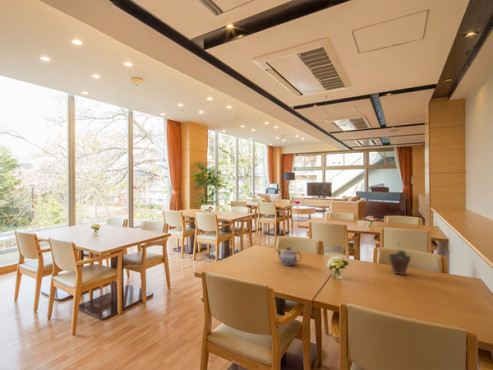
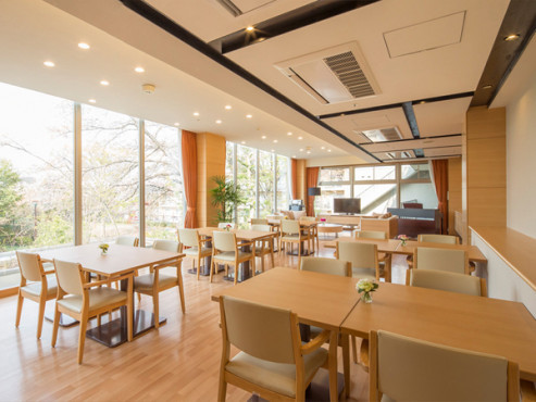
- succulent plant [388,241,412,276]
- teapot [276,246,302,266]
